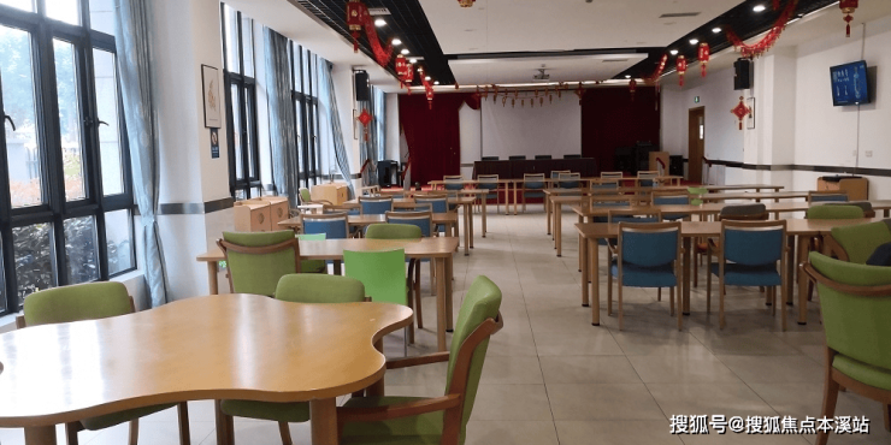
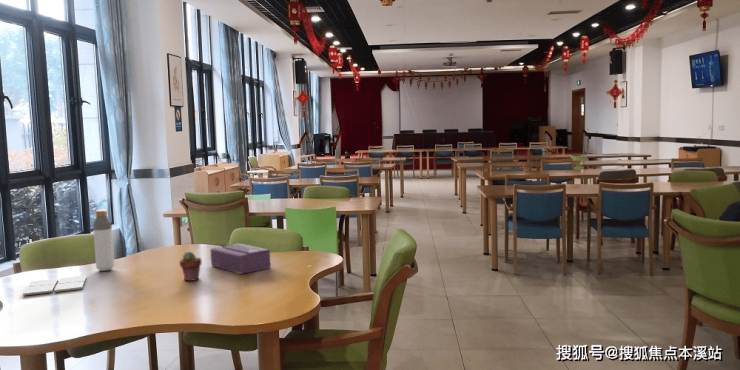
+ tissue box [210,242,272,275]
+ potted succulent [178,251,203,282]
+ drink coaster [22,275,87,296]
+ bottle [92,208,115,272]
